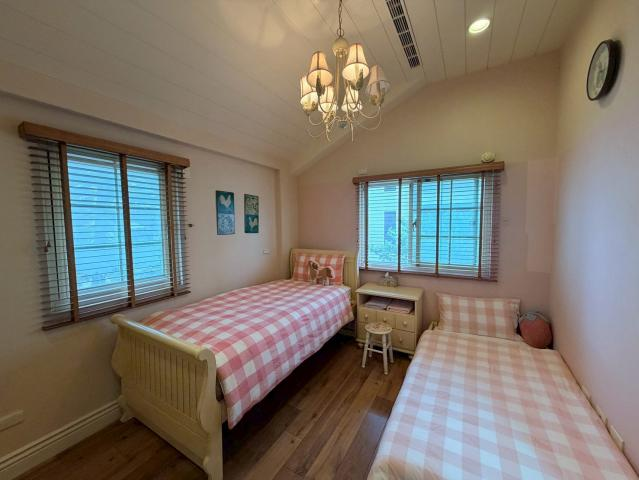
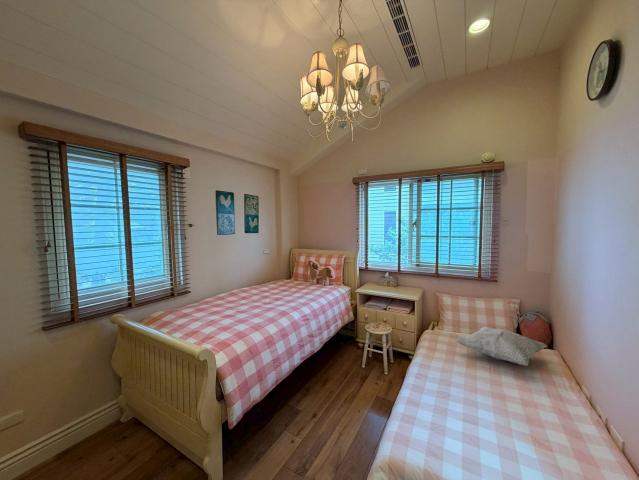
+ decorative pillow [455,326,548,367]
